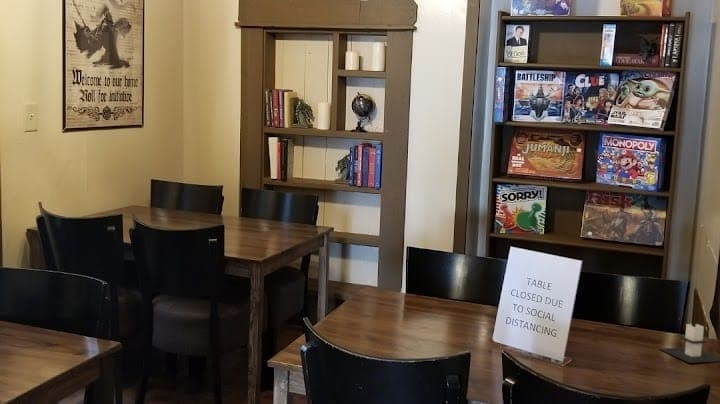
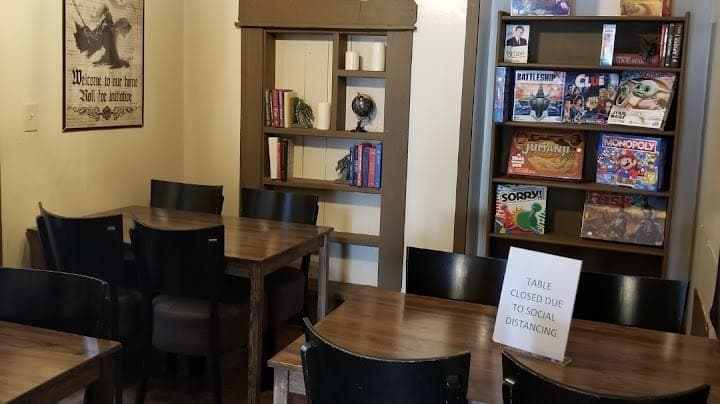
- architectural model [659,323,720,364]
